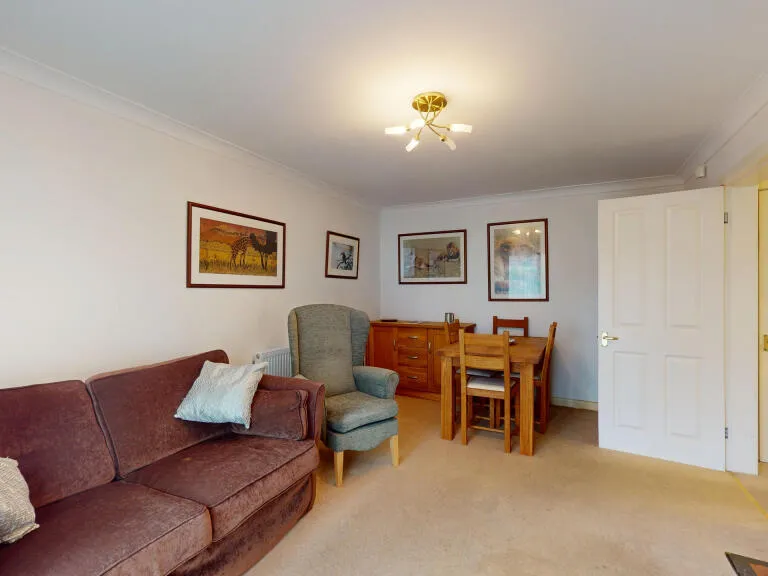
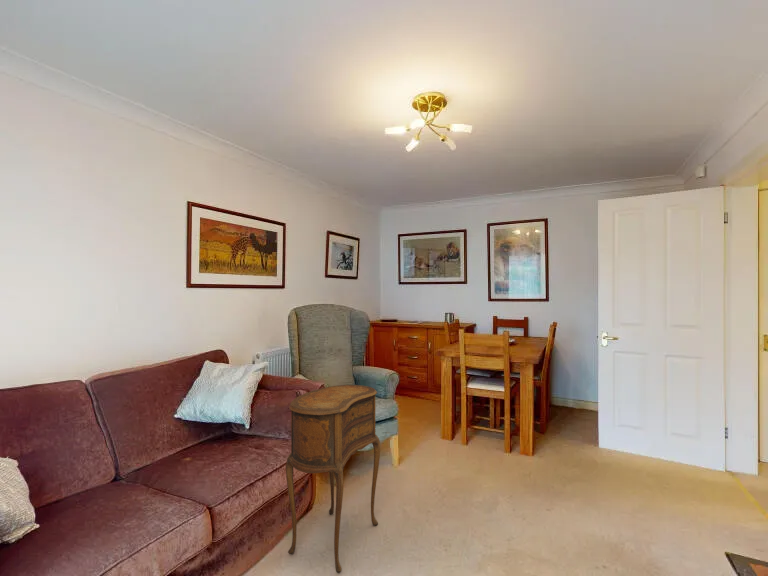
+ side table [285,384,381,574]
